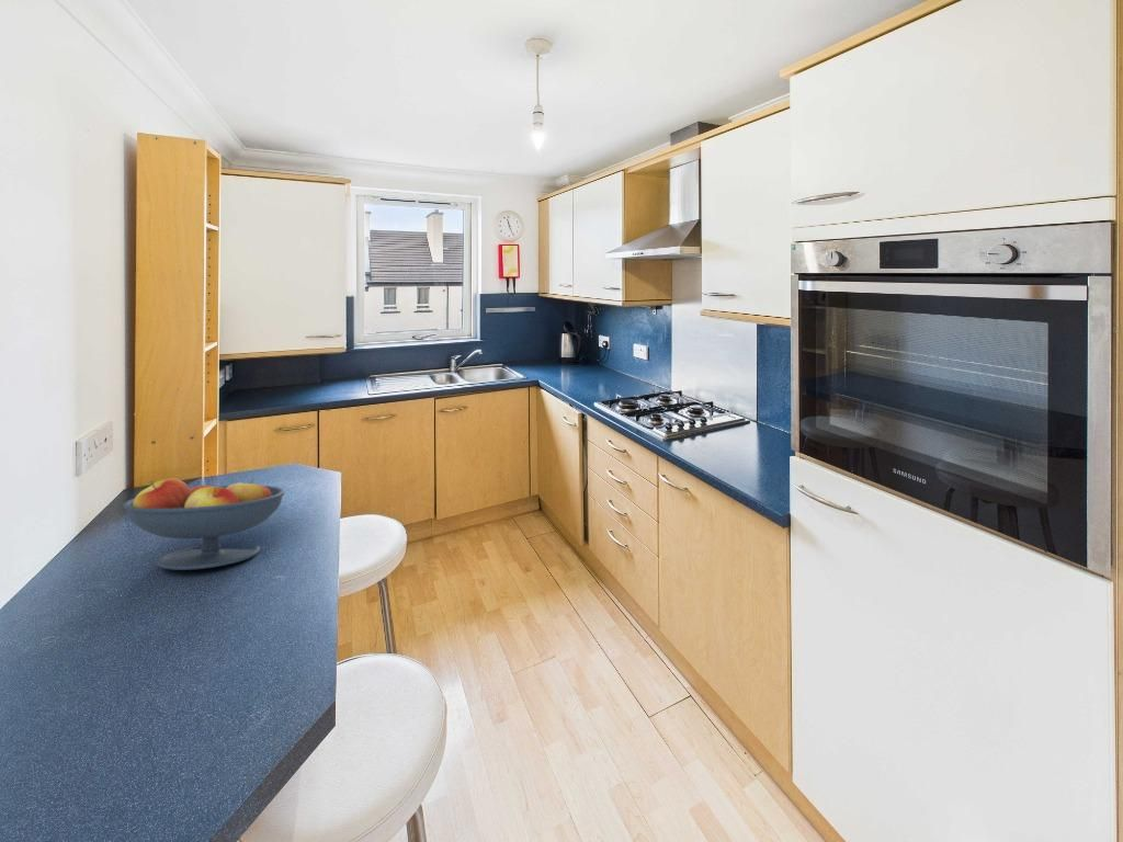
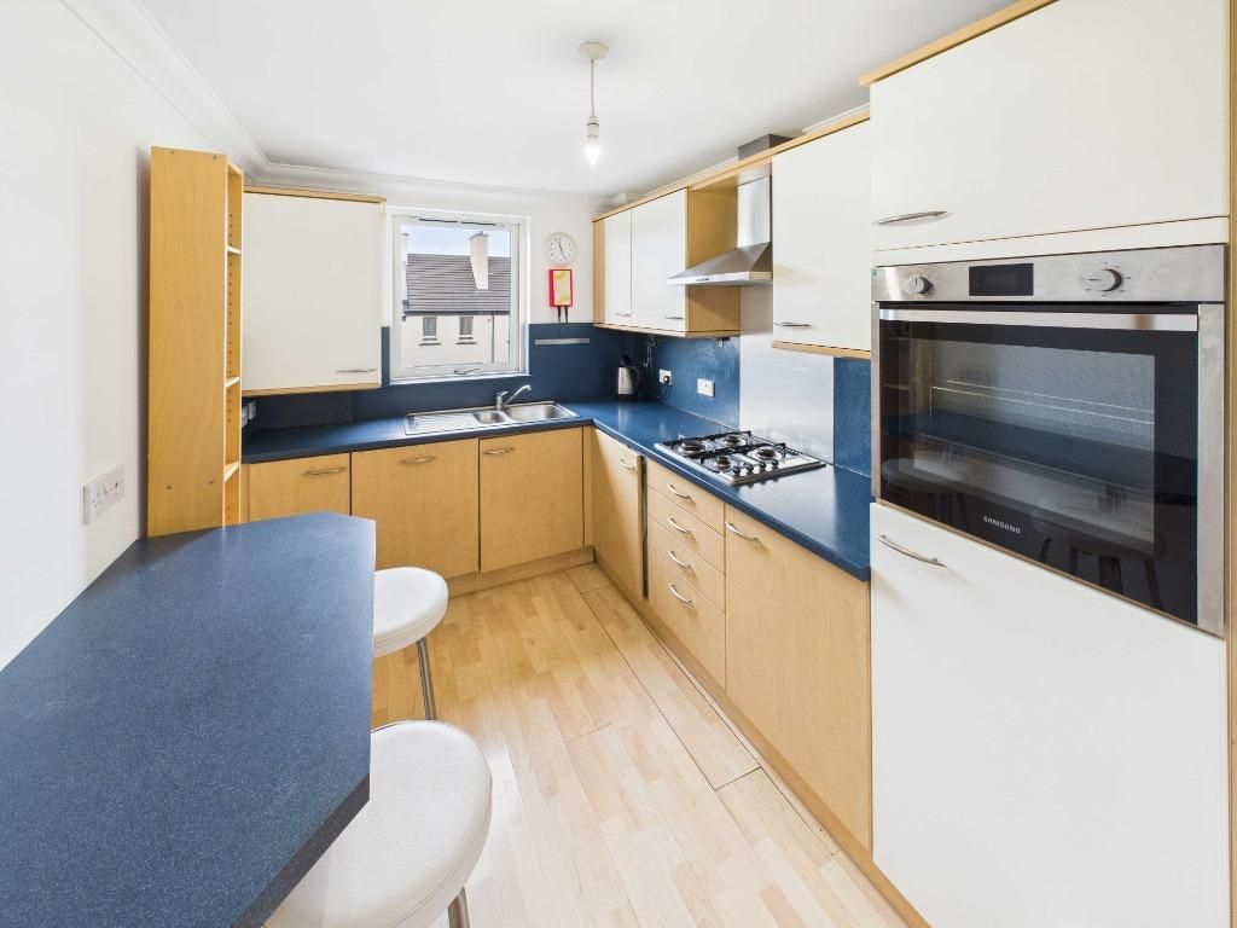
- fruit bowl [122,477,285,571]
